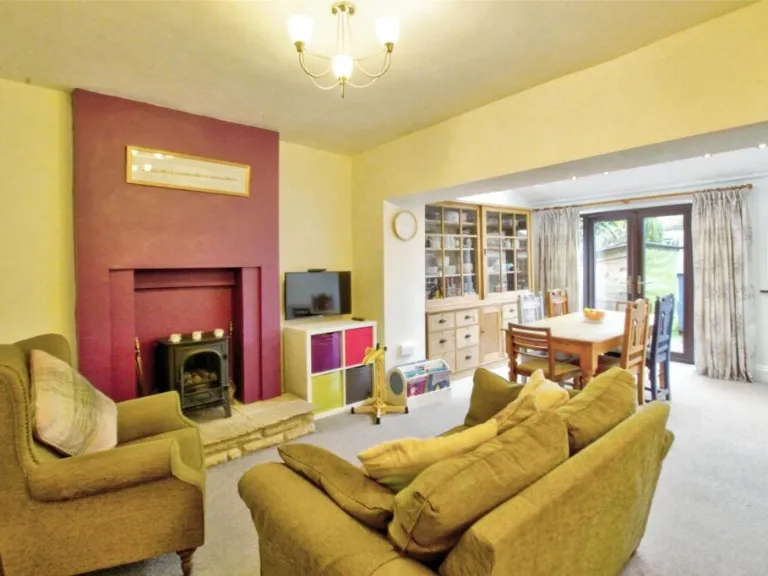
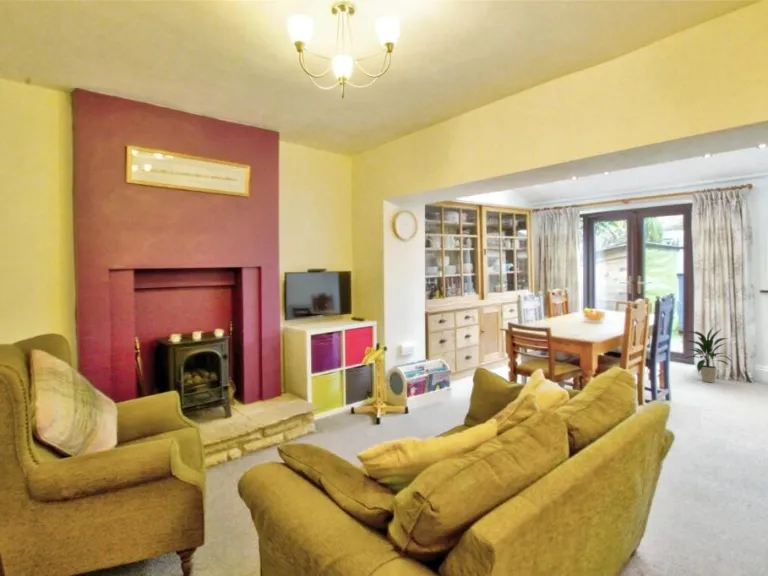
+ indoor plant [684,327,734,384]
